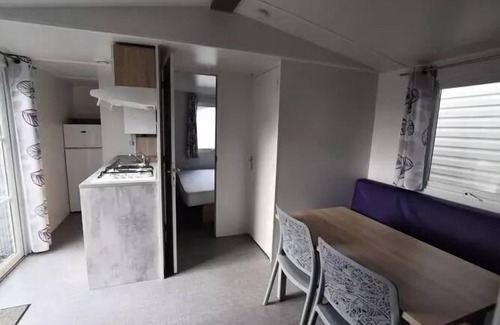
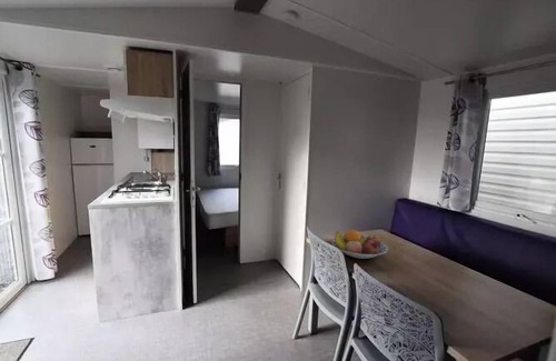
+ fruit bowl [331,229,389,260]
